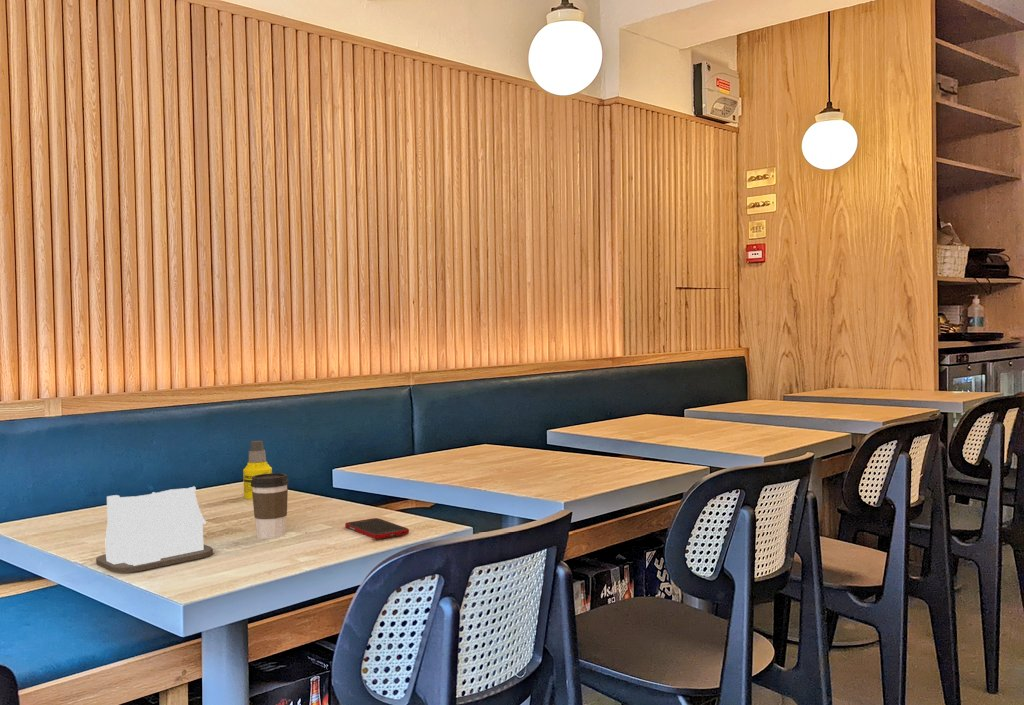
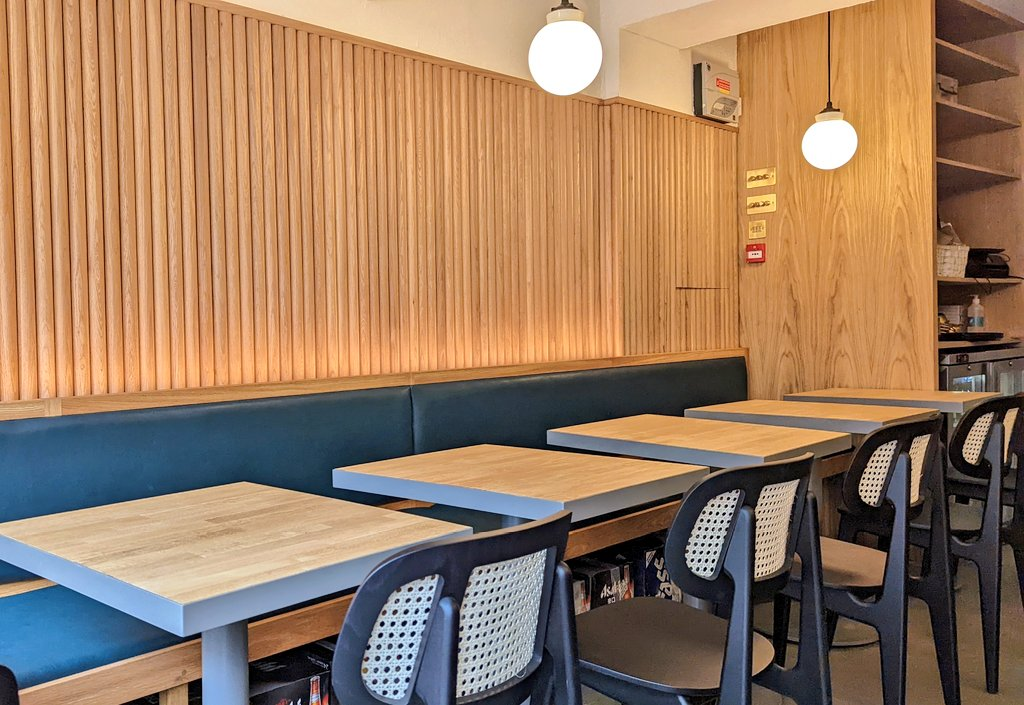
- coffee cup [251,472,290,539]
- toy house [95,486,214,574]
- bottle [242,440,273,500]
- cell phone [344,517,410,540]
